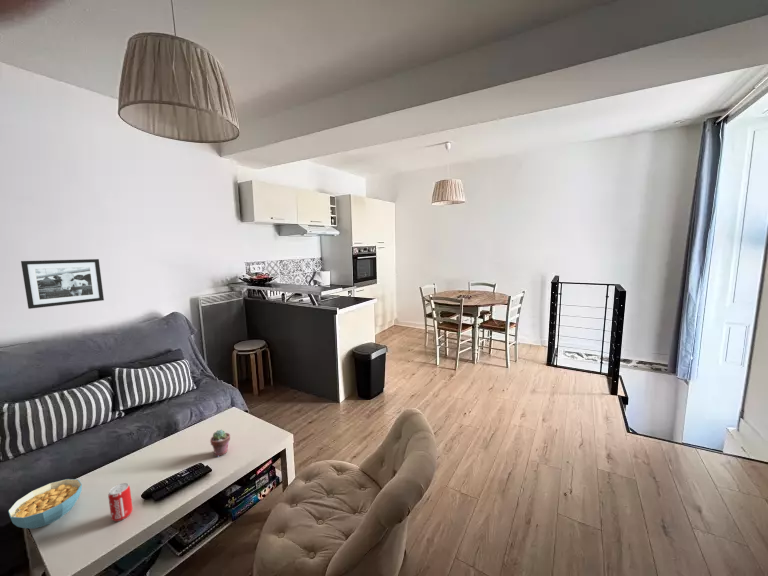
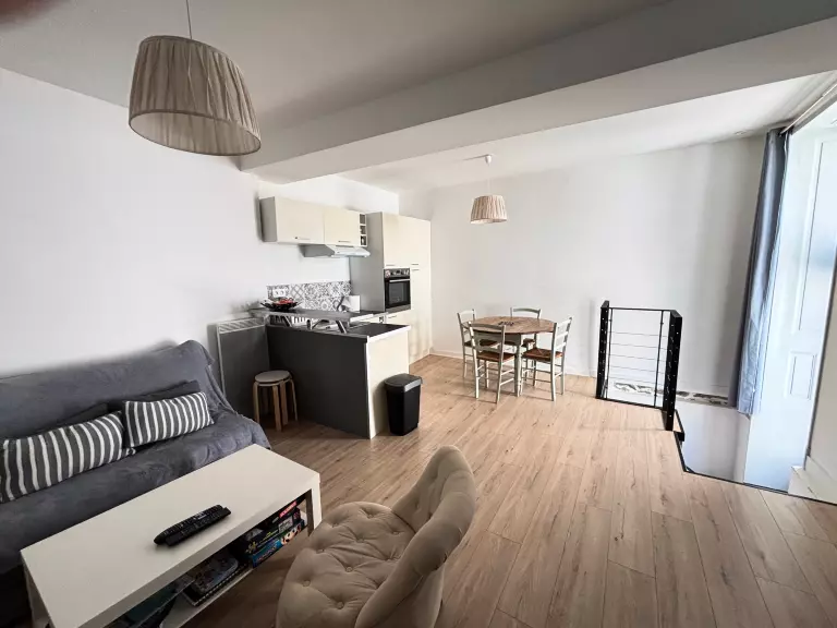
- cereal bowl [7,478,83,530]
- picture frame [20,258,105,310]
- potted succulent [209,429,231,457]
- beverage can [107,482,133,522]
